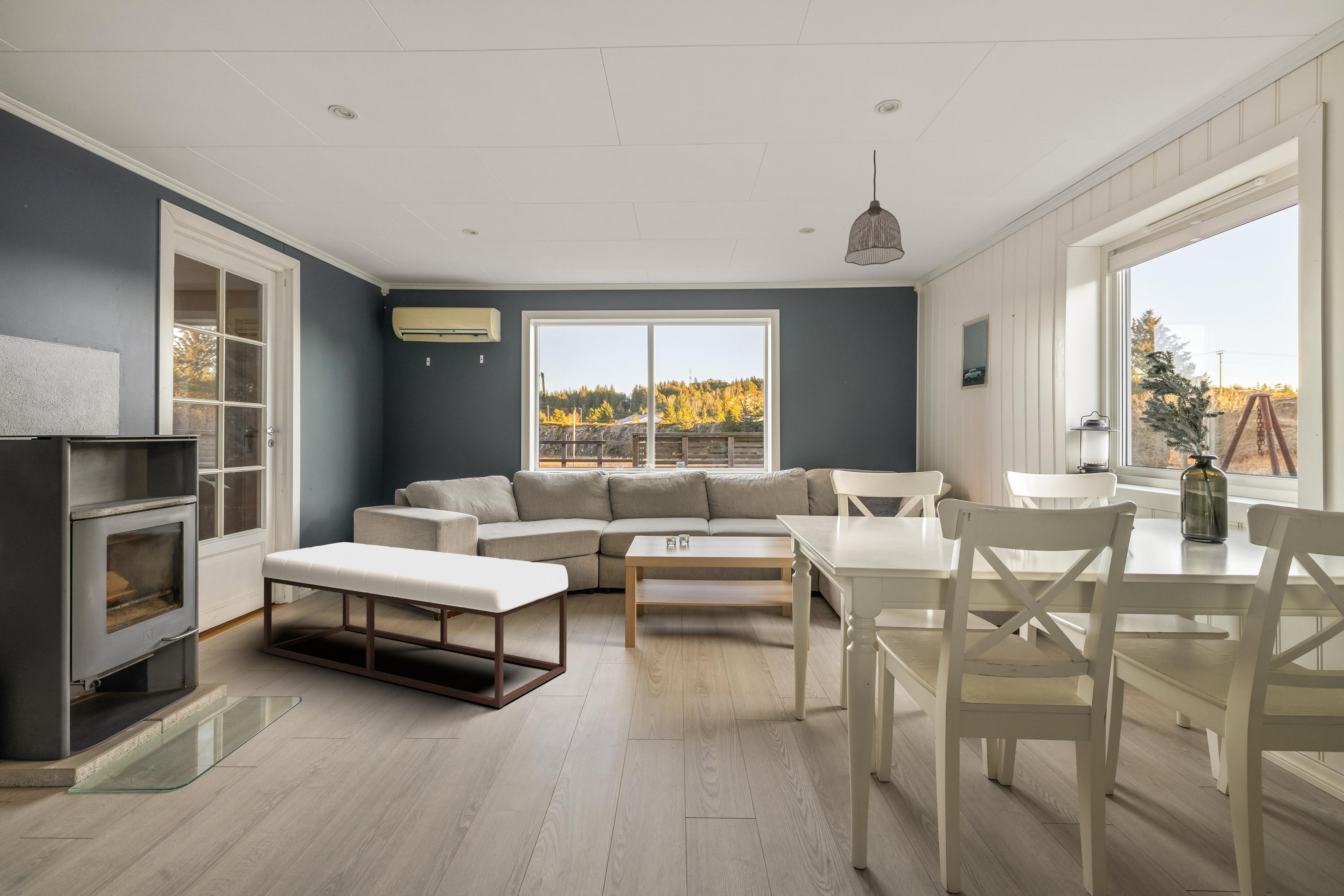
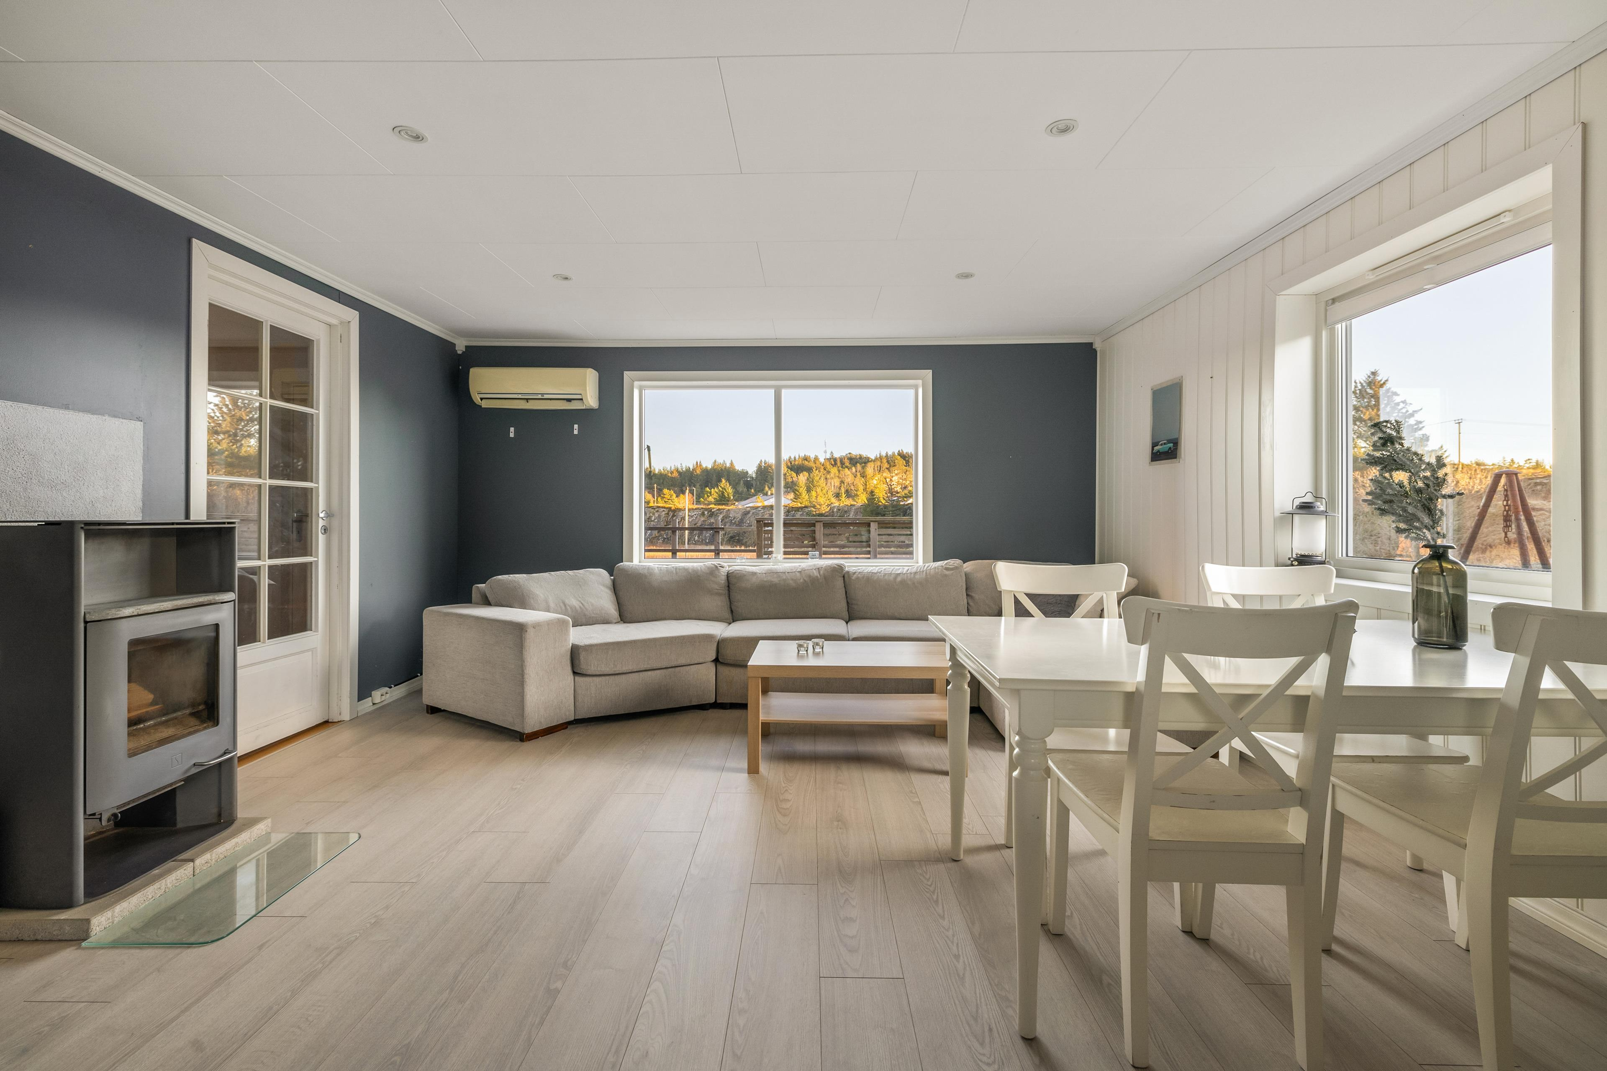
- pendant lamp [844,150,905,266]
- bench [261,542,569,709]
